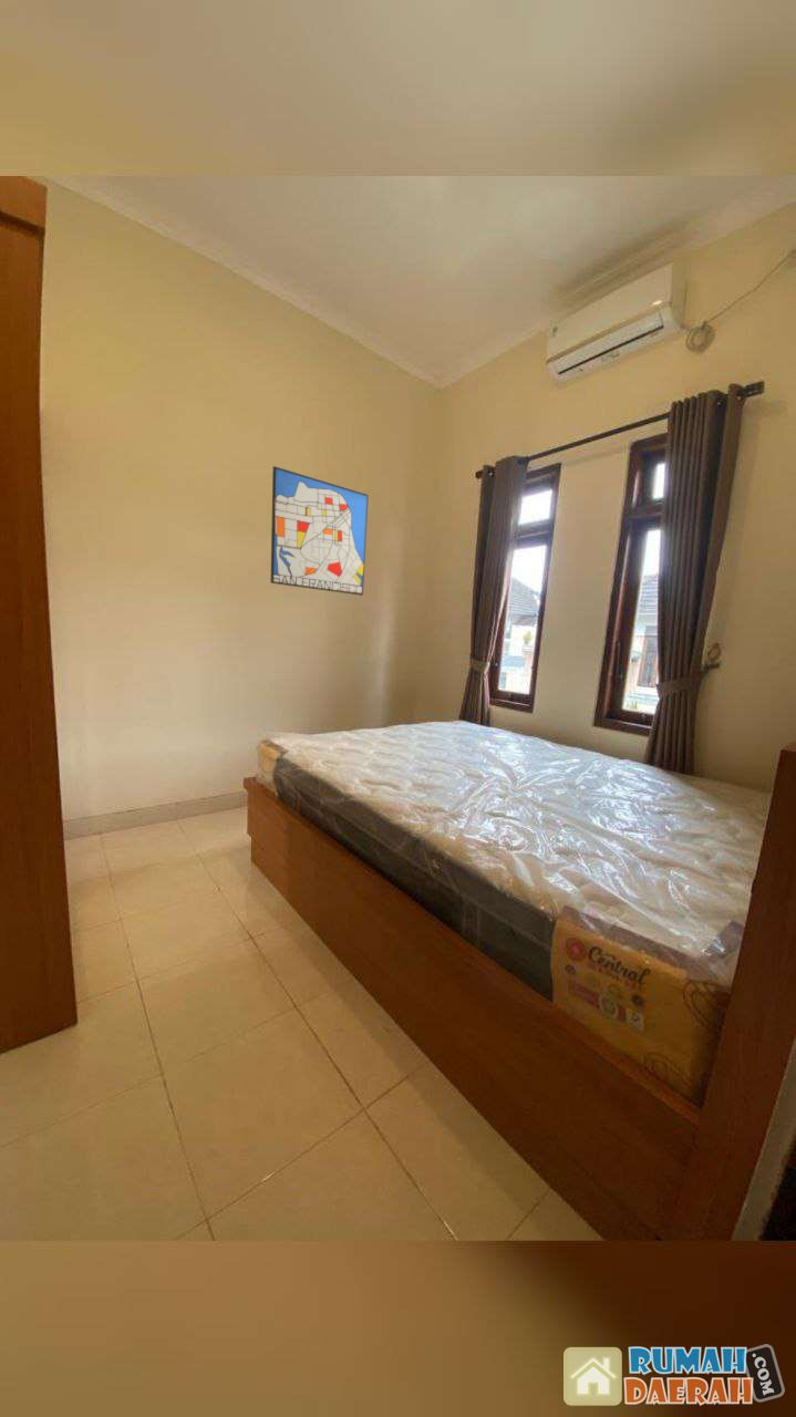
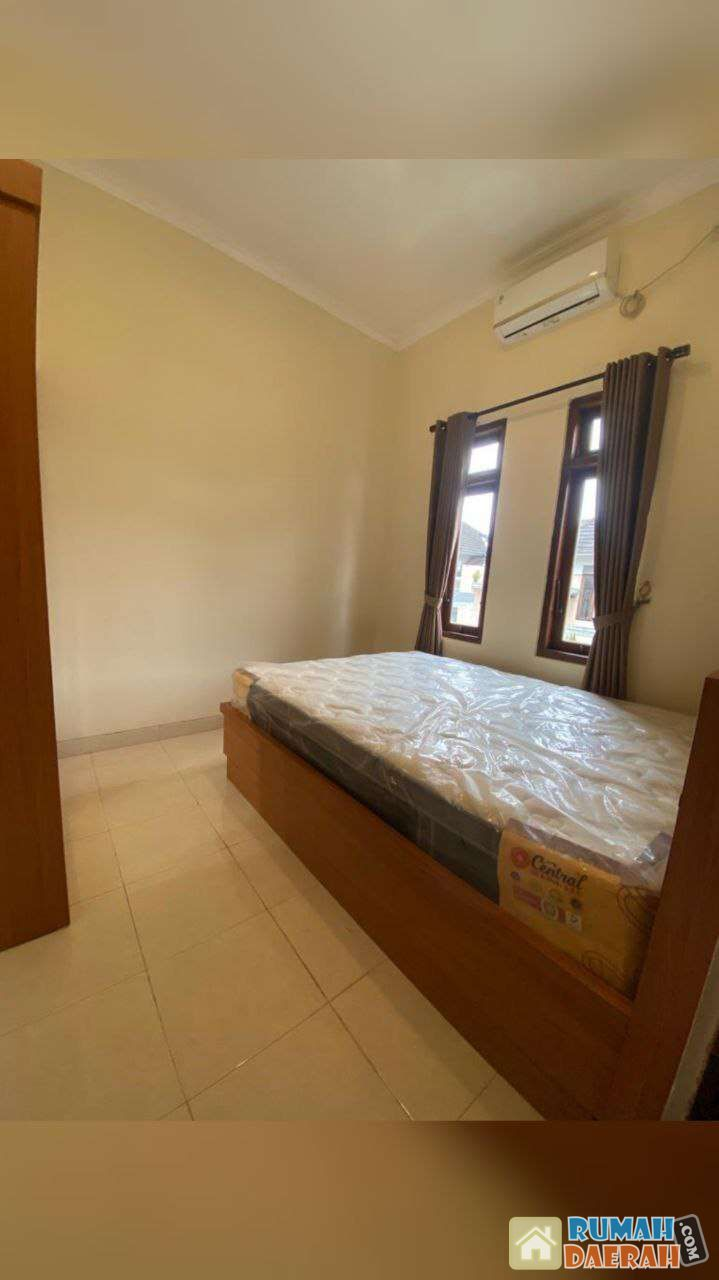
- wall art [270,465,370,597]
